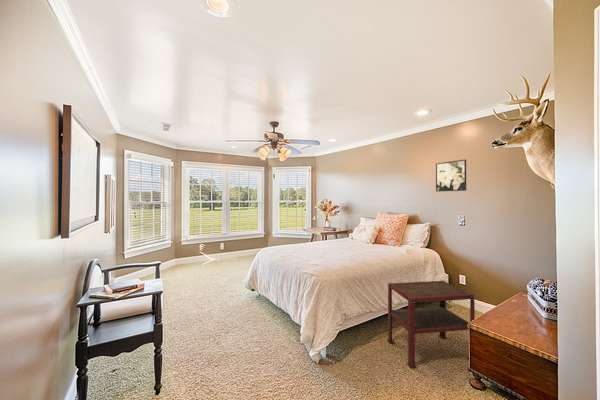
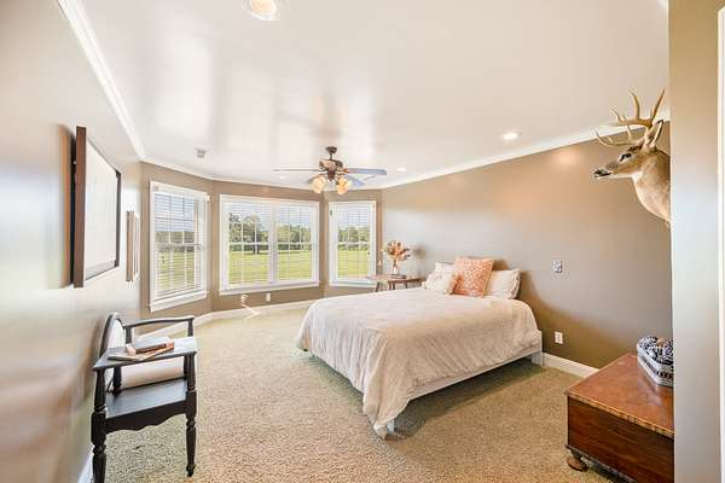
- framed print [435,158,467,193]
- side table [386,280,476,369]
